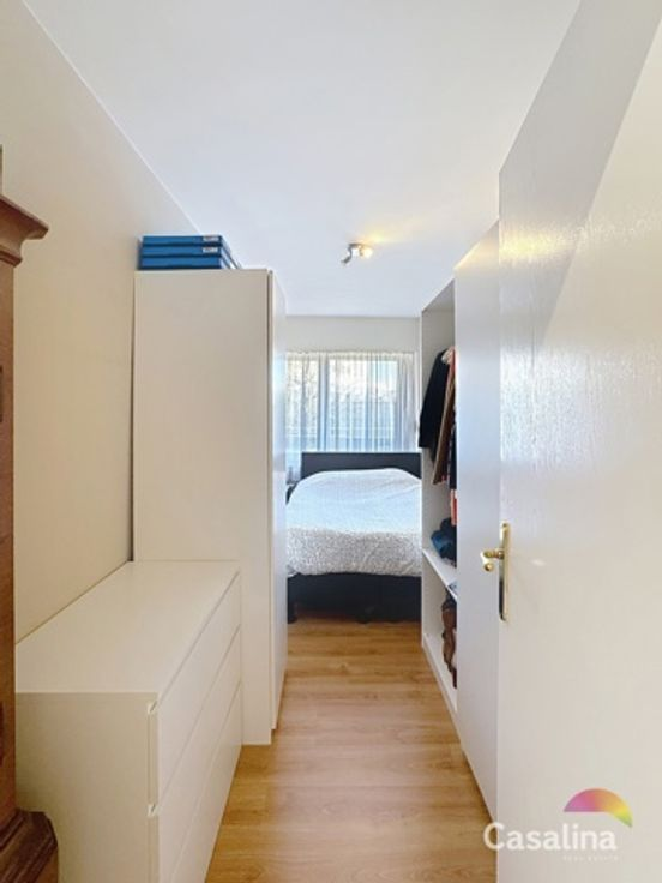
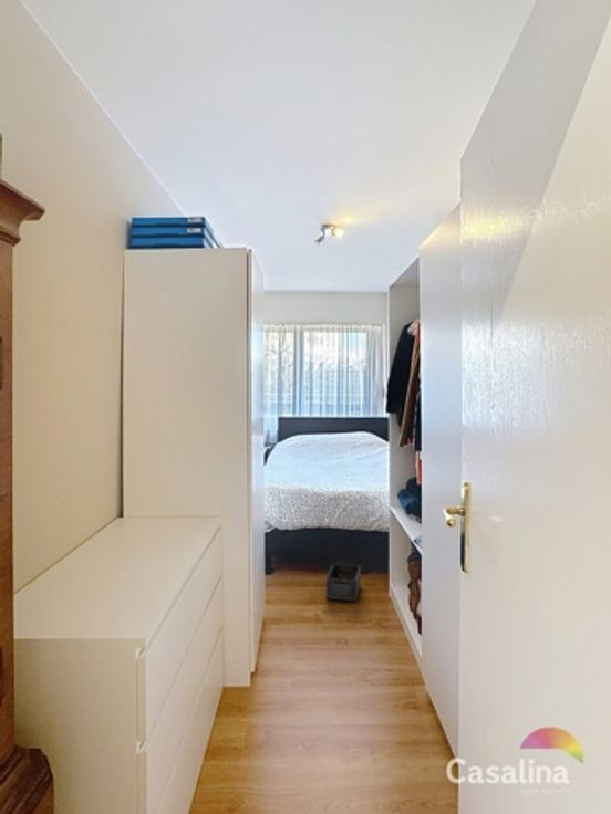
+ storage bin [325,563,362,602]
